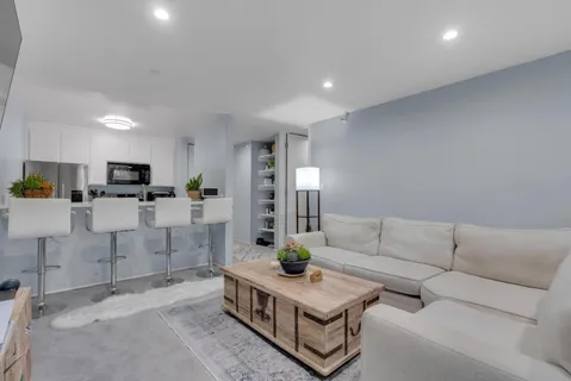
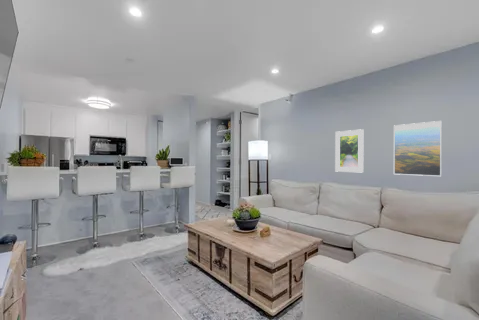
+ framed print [334,128,365,174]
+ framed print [393,120,443,177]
